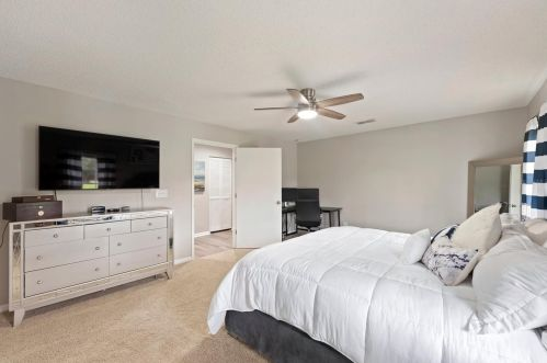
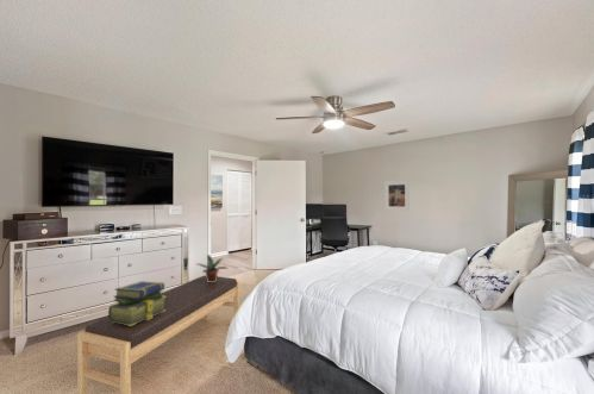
+ potted plant [196,254,229,282]
+ bench [76,274,240,394]
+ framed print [383,179,411,212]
+ stack of books [107,280,165,326]
